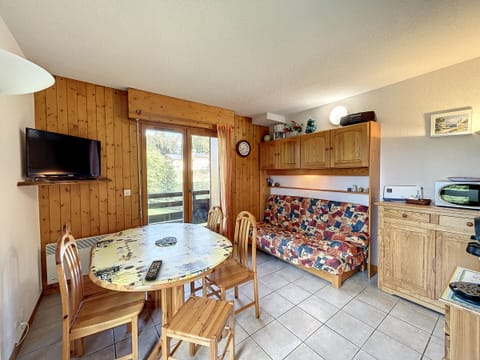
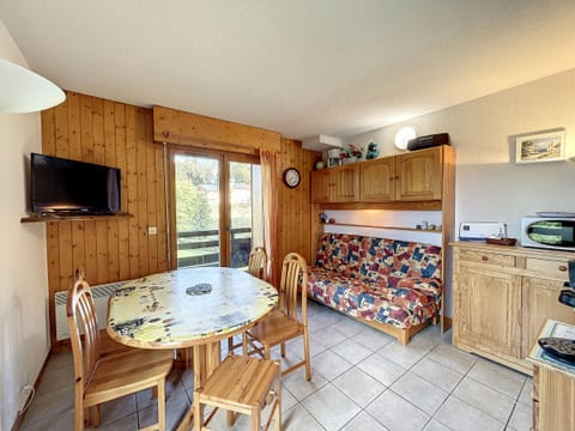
- remote control [144,259,163,282]
